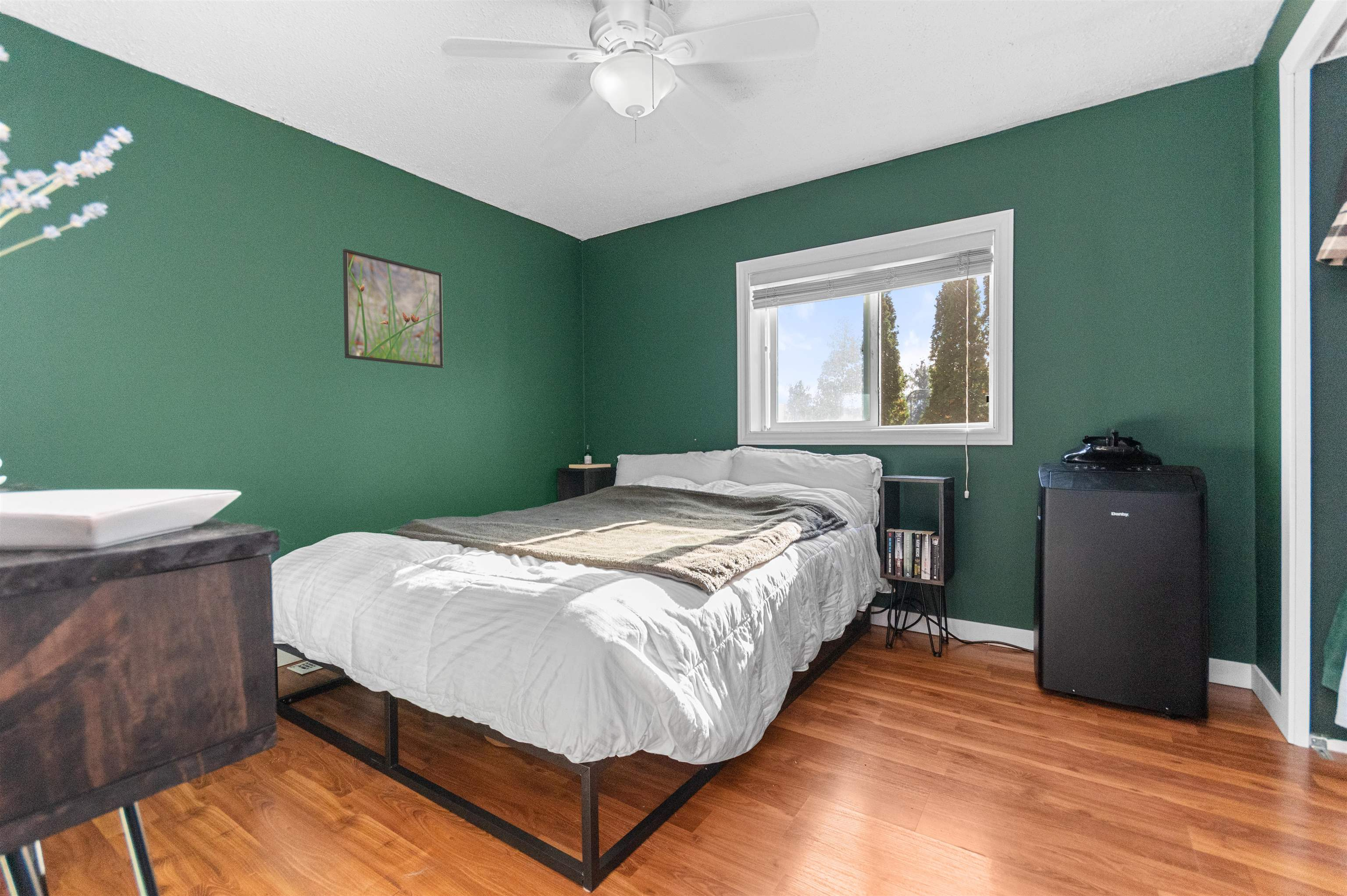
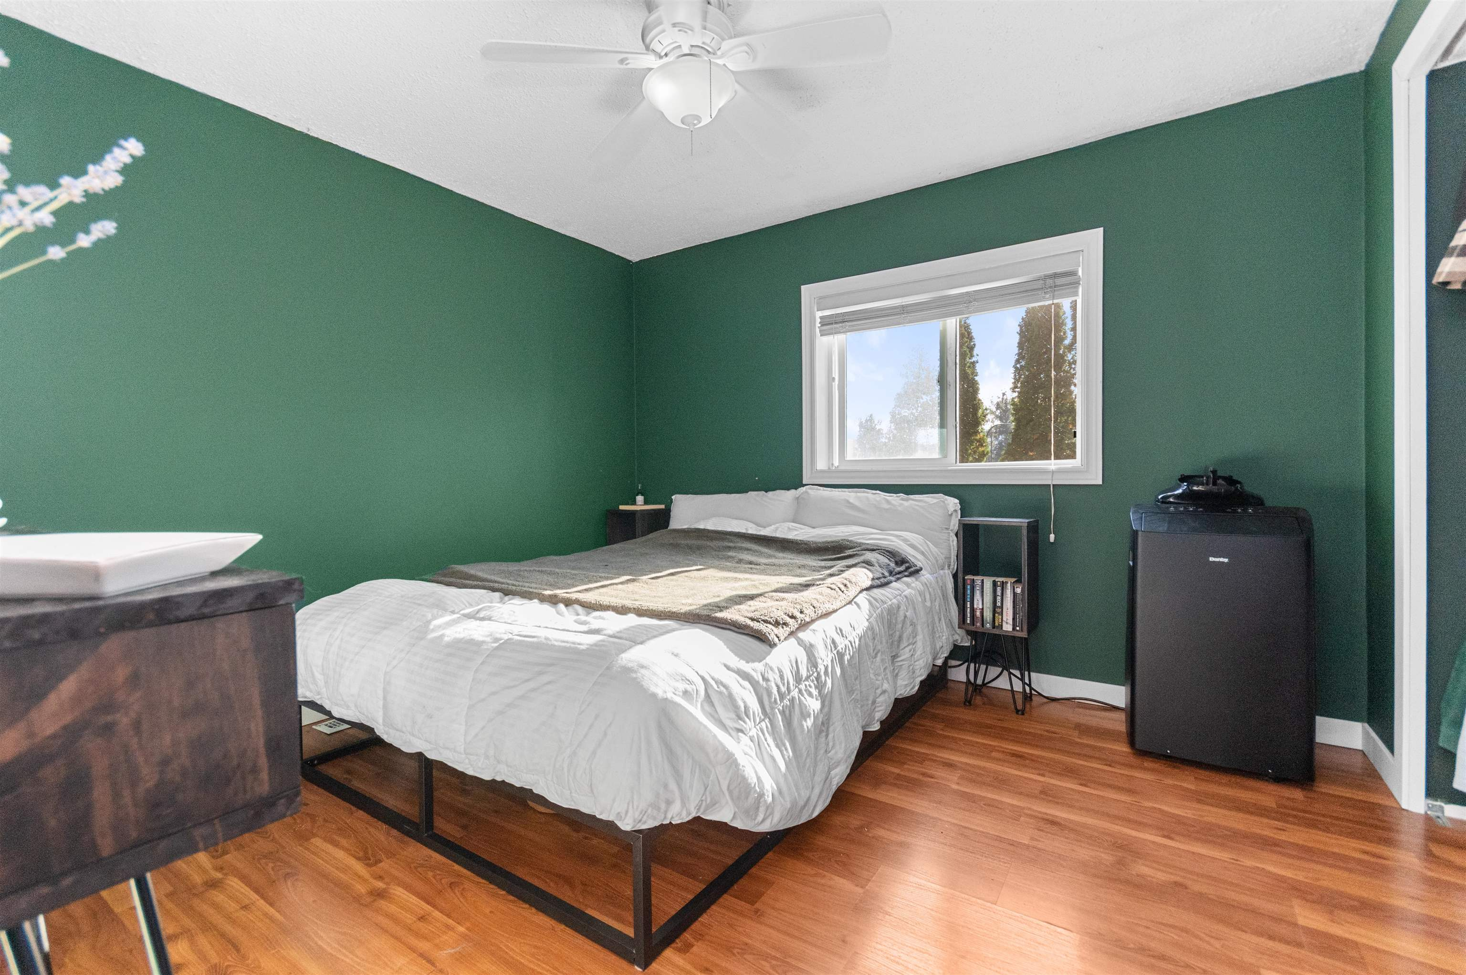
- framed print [342,248,444,369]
